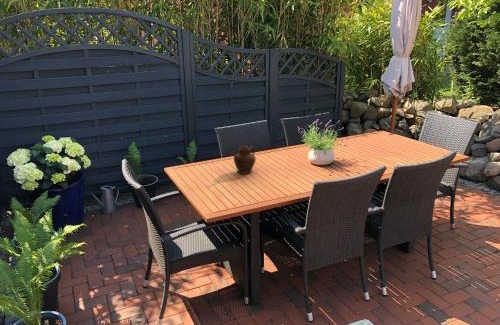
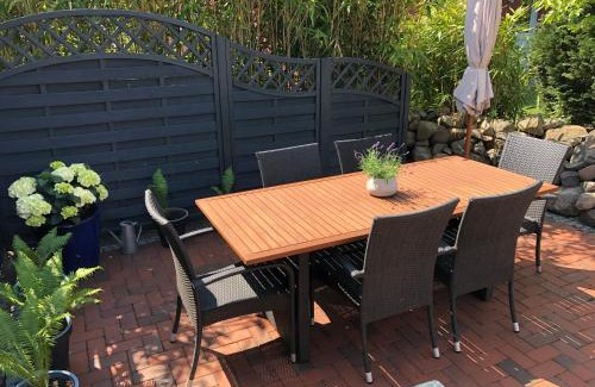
- teapot [230,143,257,175]
